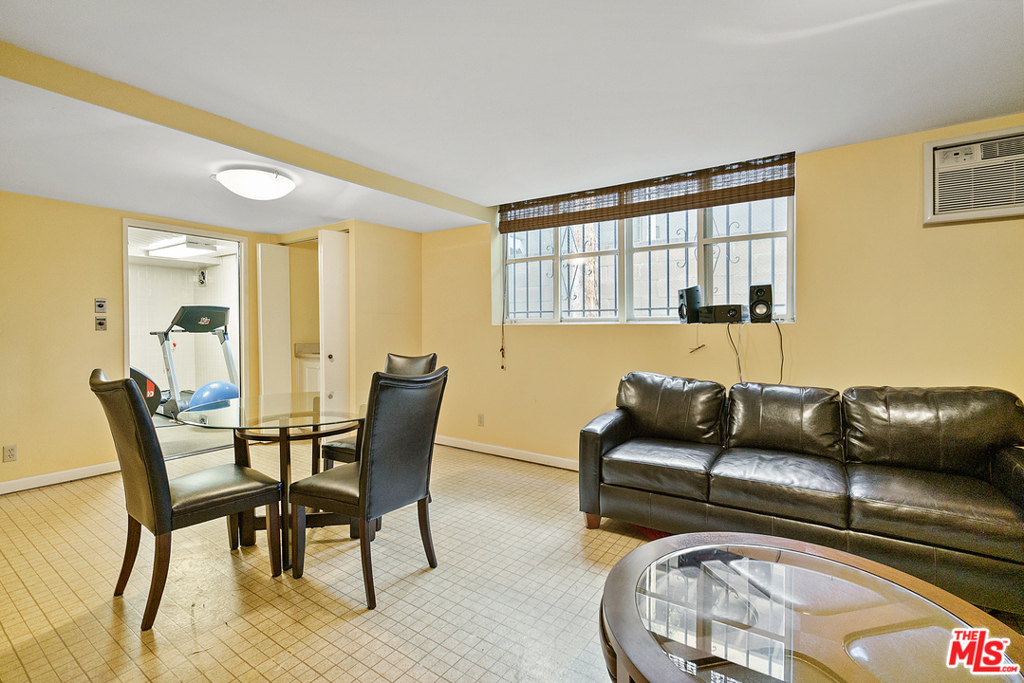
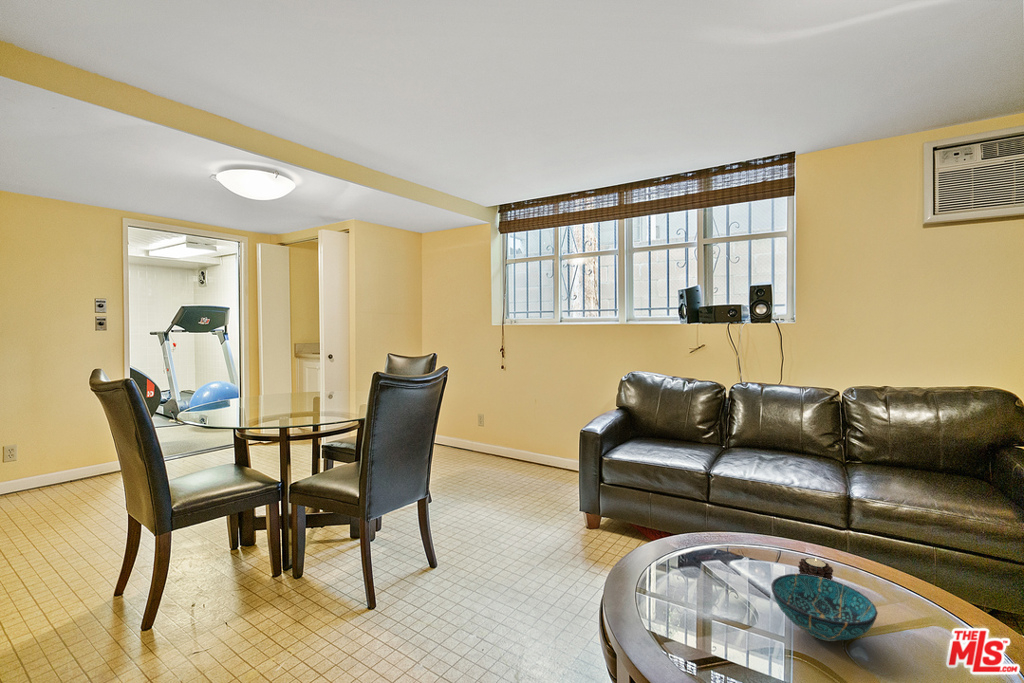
+ decorative bowl [770,573,879,642]
+ candle [797,557,834,580]
